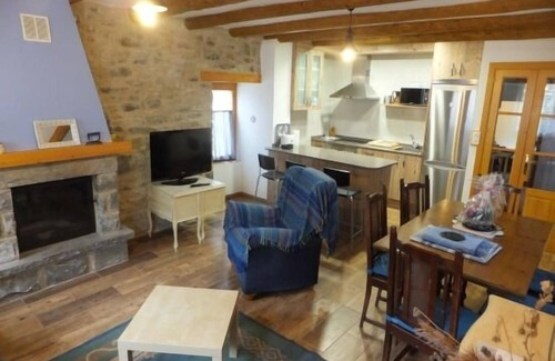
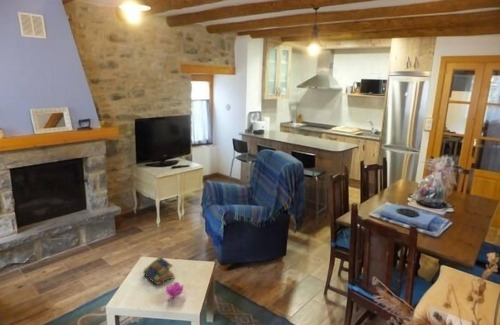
+ flower [164,281,185,300]
+ book [142,255,176,286]
